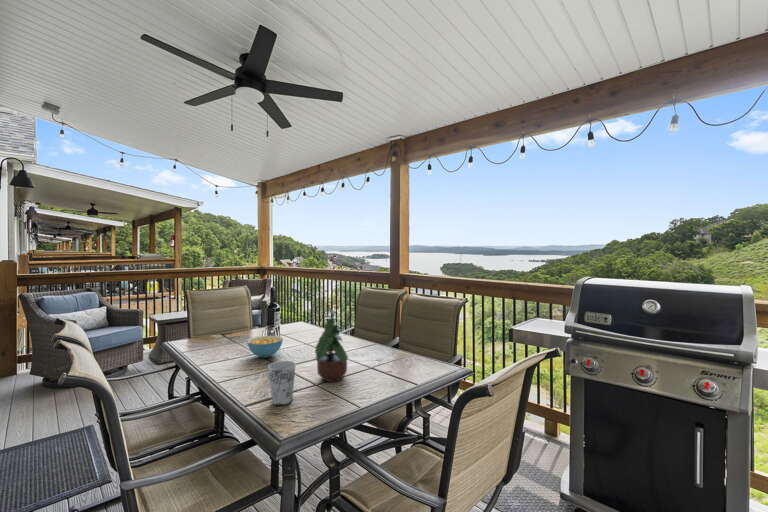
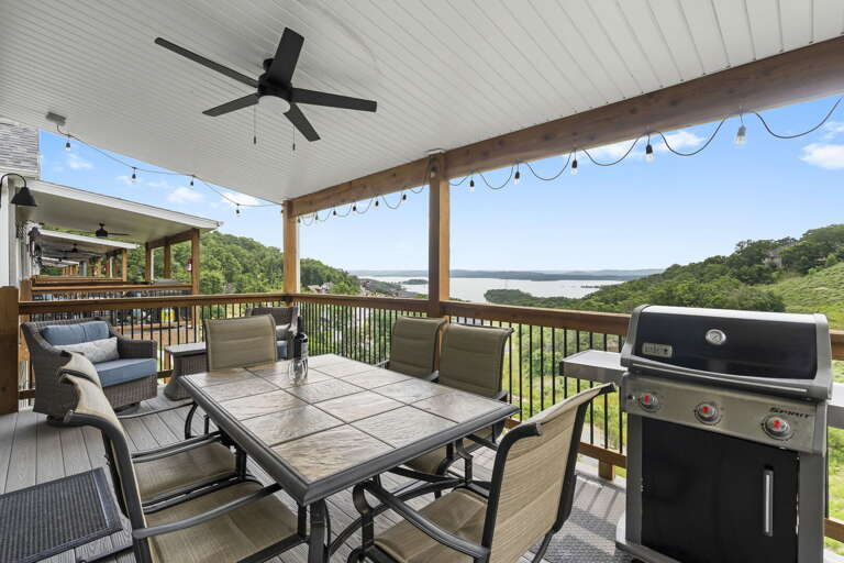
- potted plant [313,307,349,383]
- cup [267,360,297,406]
- cereal bowl [246,335,284,359]
